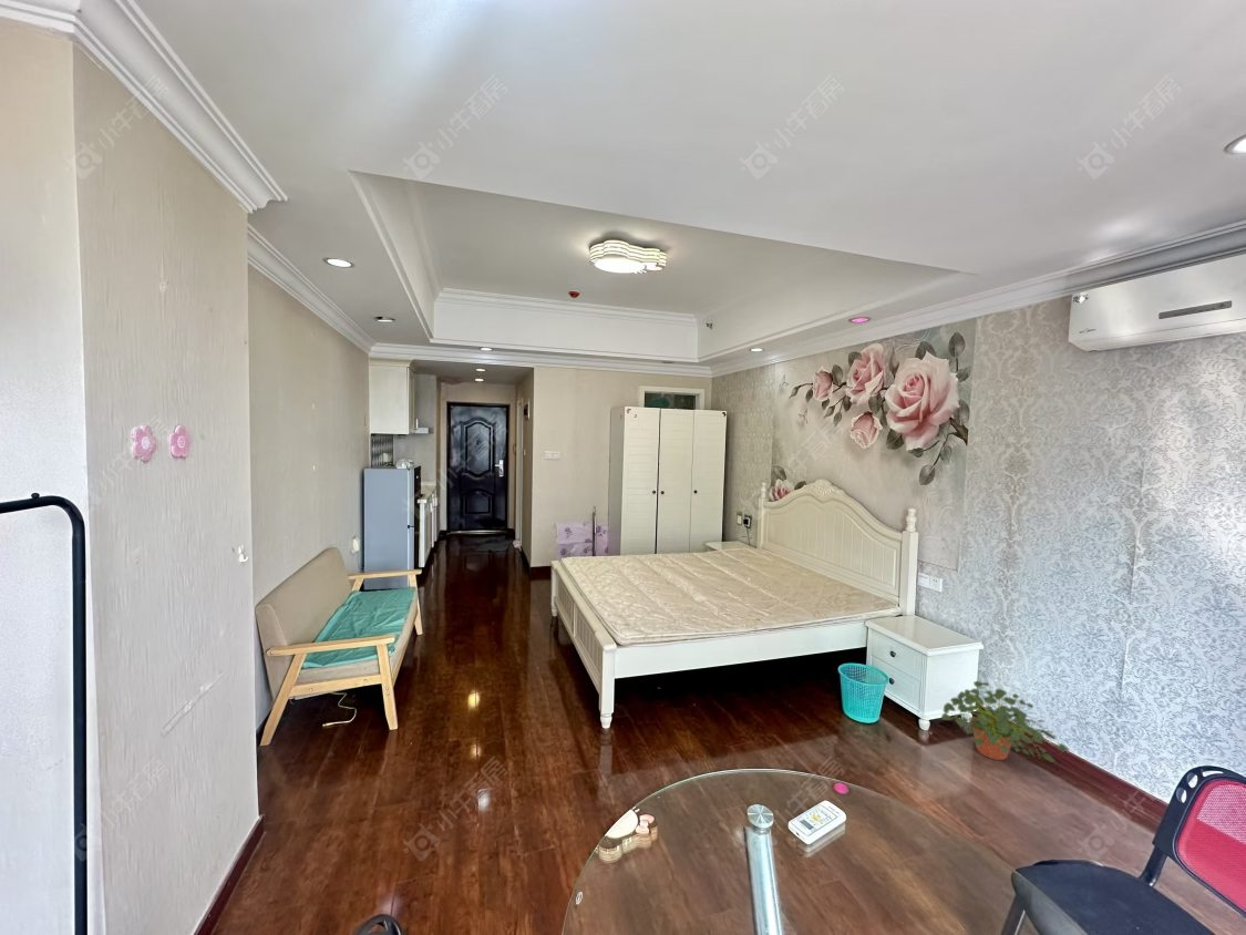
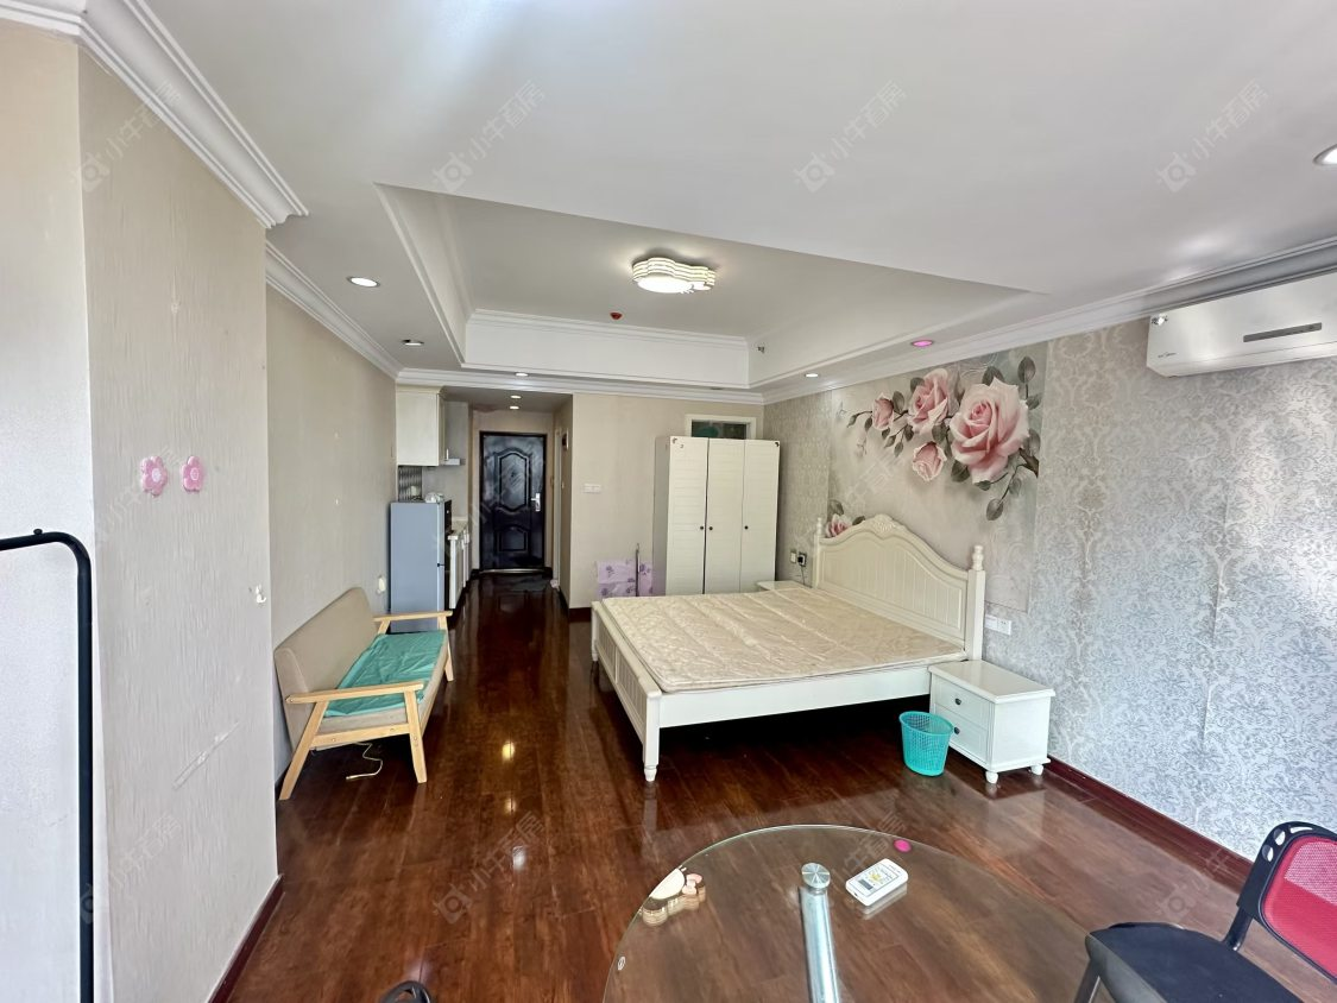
- potted plant [940,680,1071,764]
